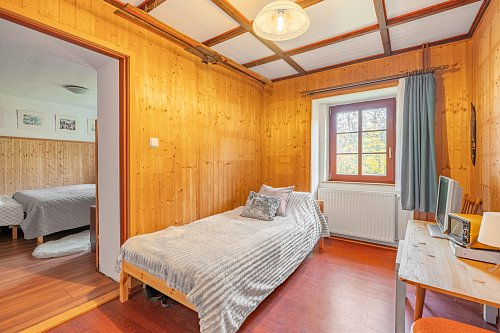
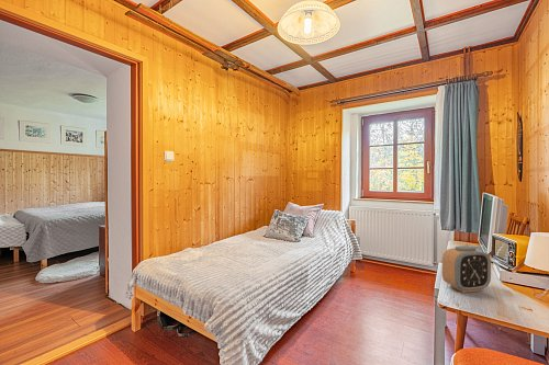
+ alarm clock [441,244,492,294]
